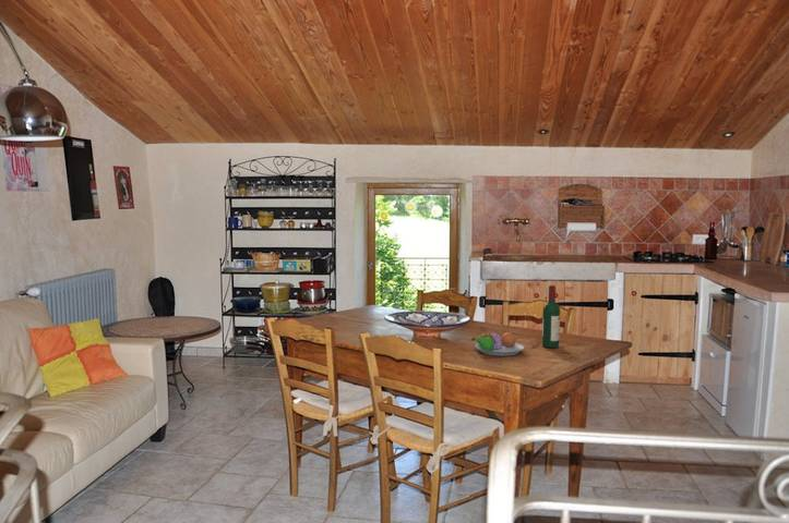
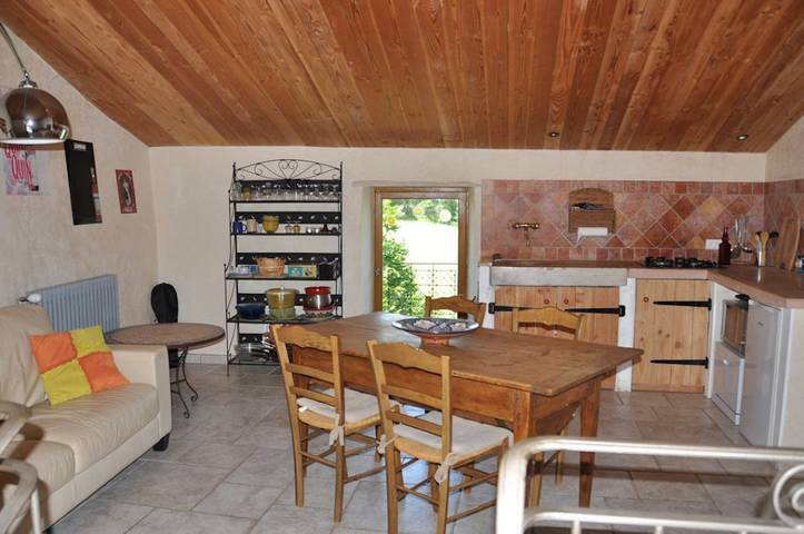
- wine bottle [541,284,561,349]
- fruit bowl [470,329,525,357]
